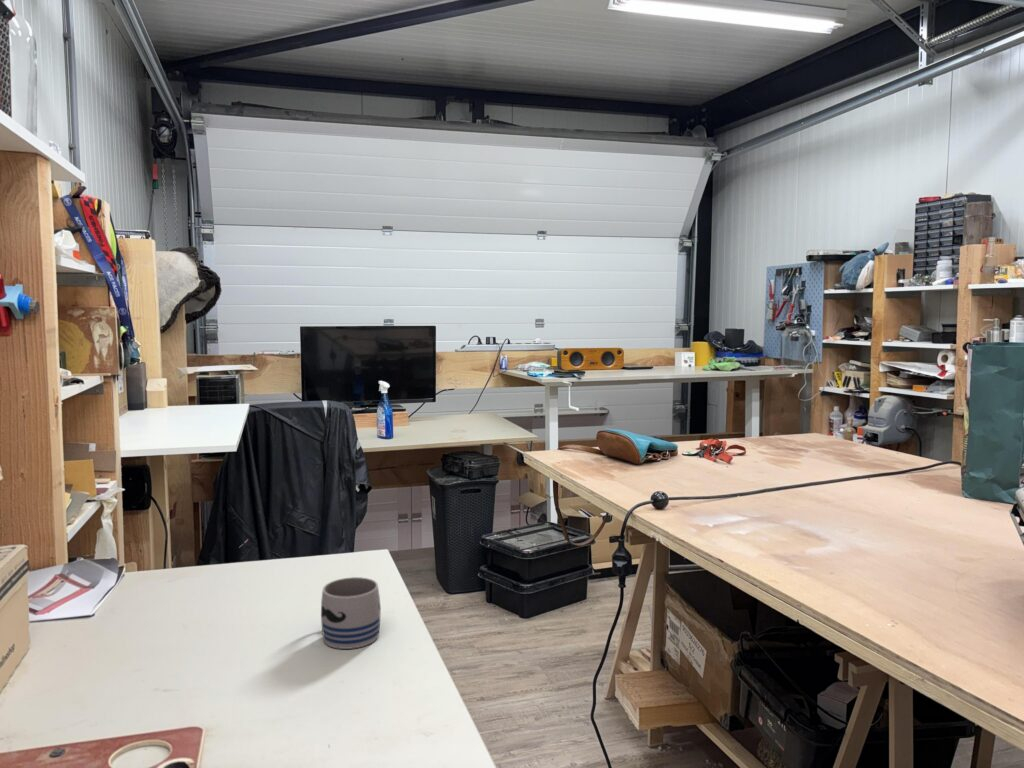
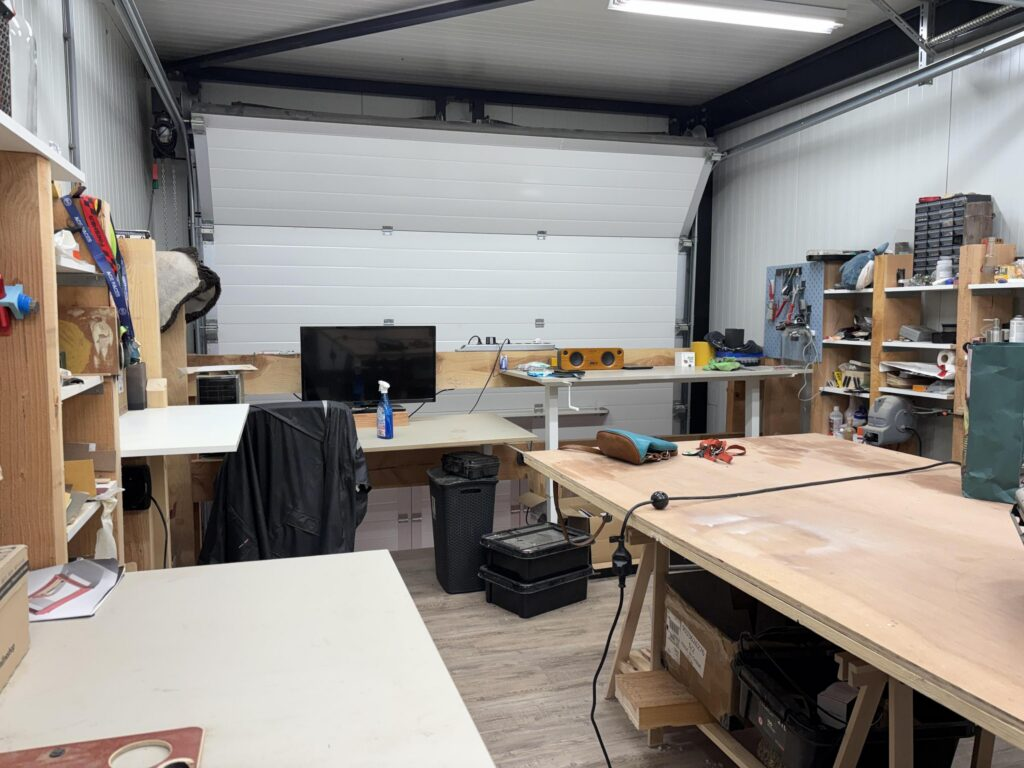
- mug [320,576,382,650]
